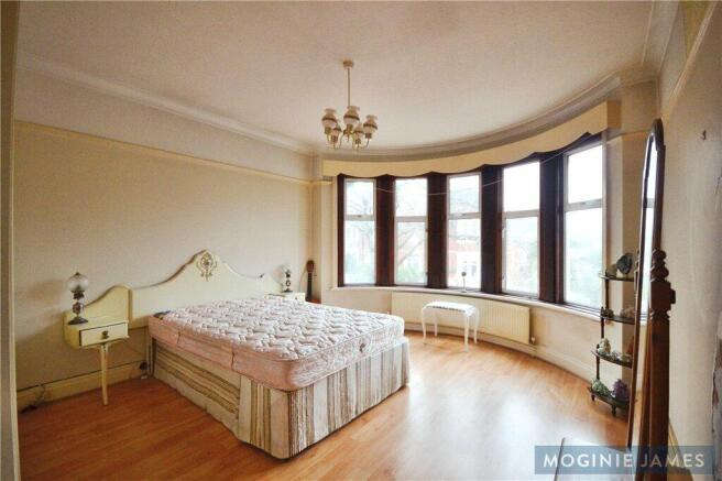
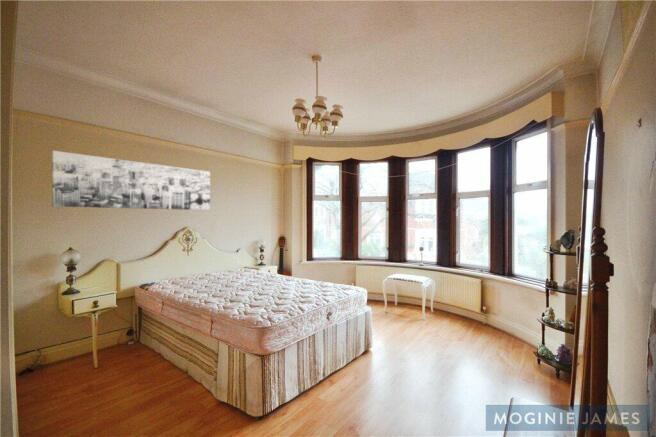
+ wall art [51,150,211,211]
